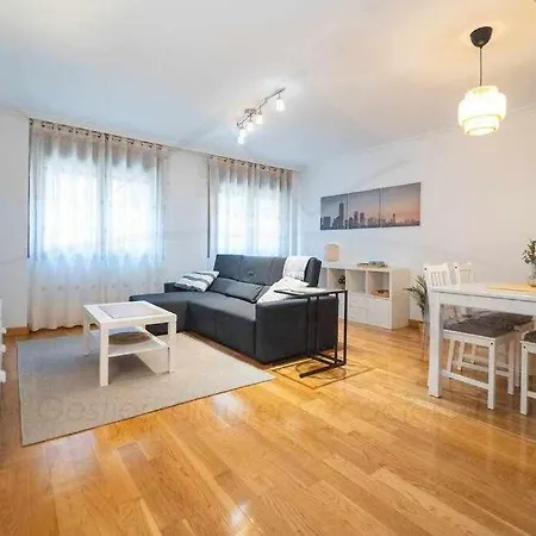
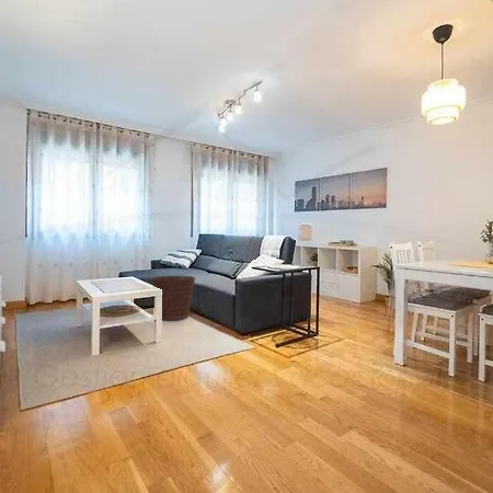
+ basket [151,275,196,321]
